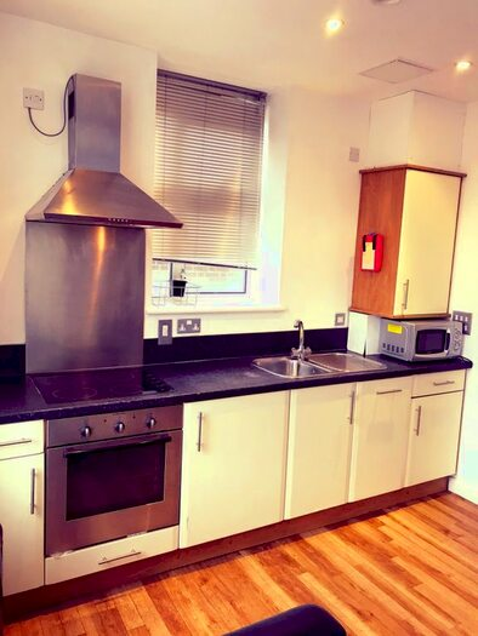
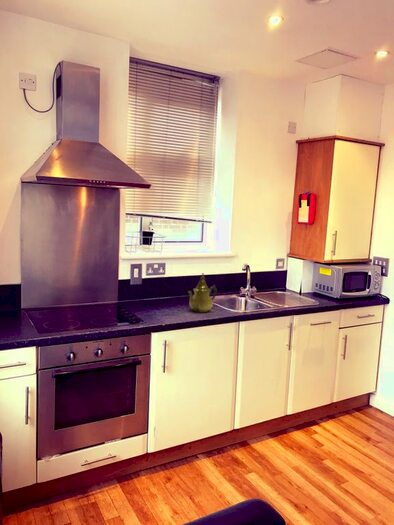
+ teapot [187,272,218,313]
